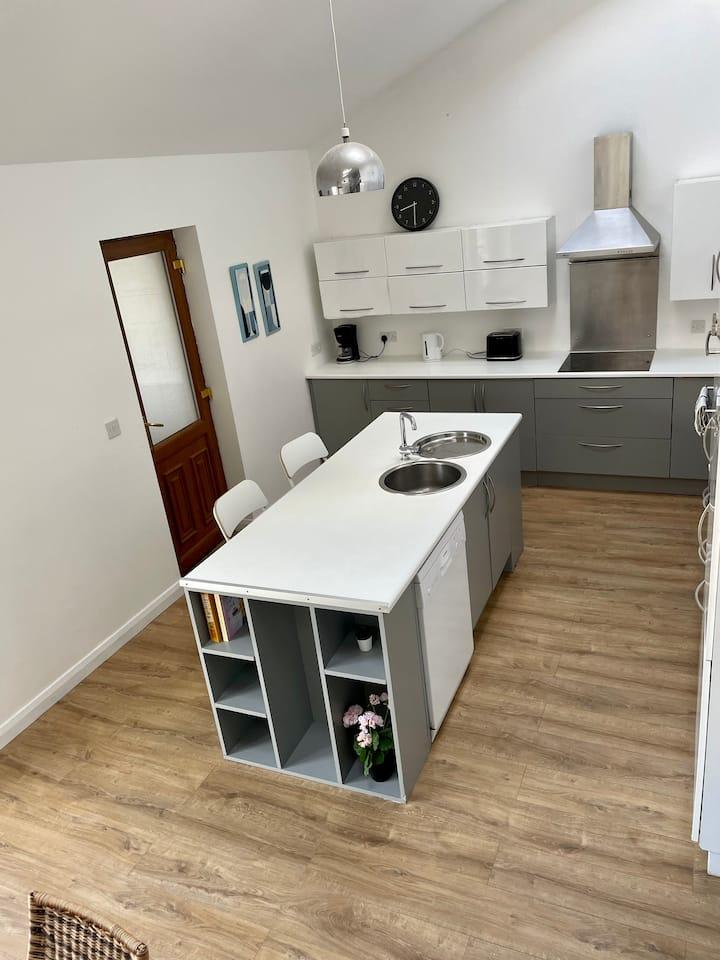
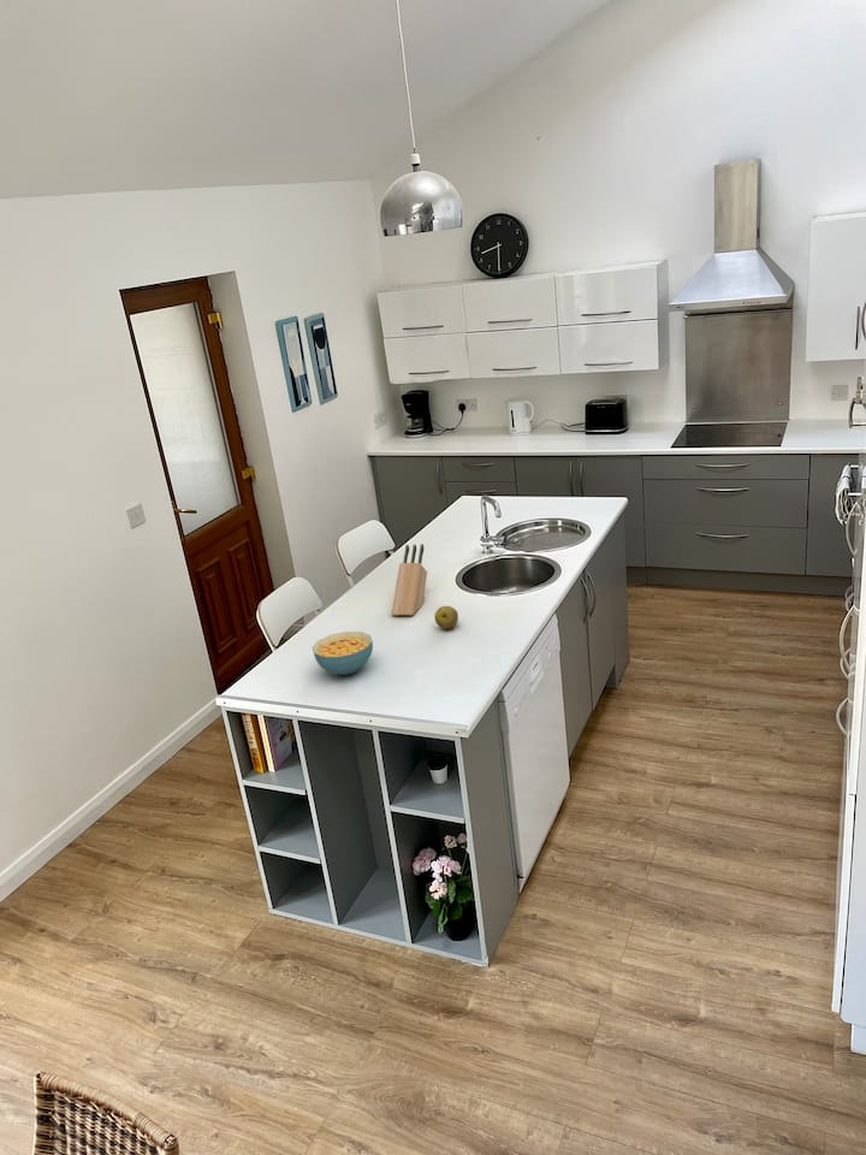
+ fruit [433,605,459,630]
+ cereal bowl [312,630,374,676]
+ knife block [390,543,428,617]
